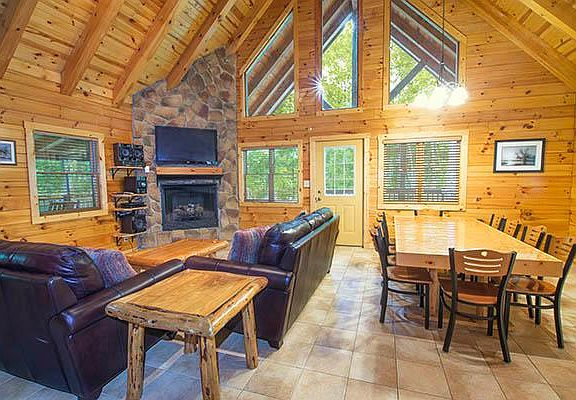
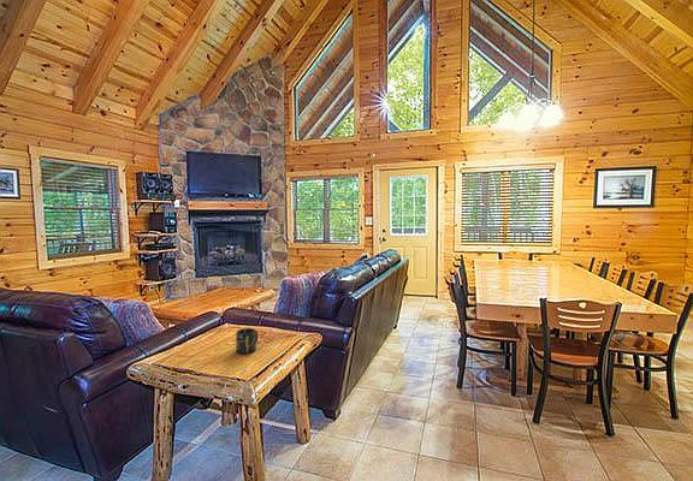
+ cup [235,327,259,355]
